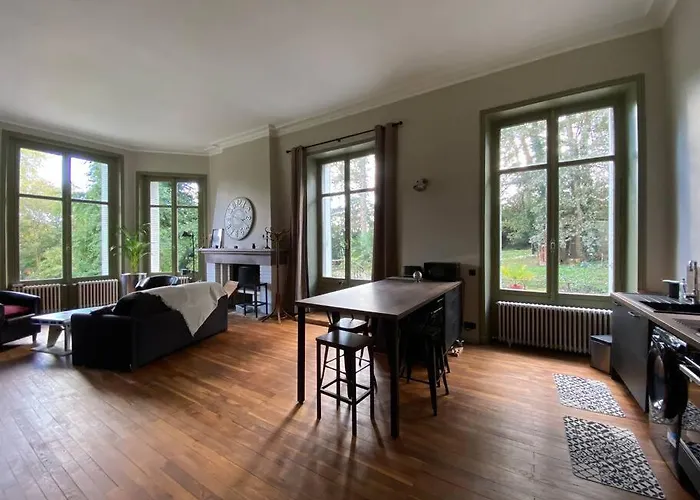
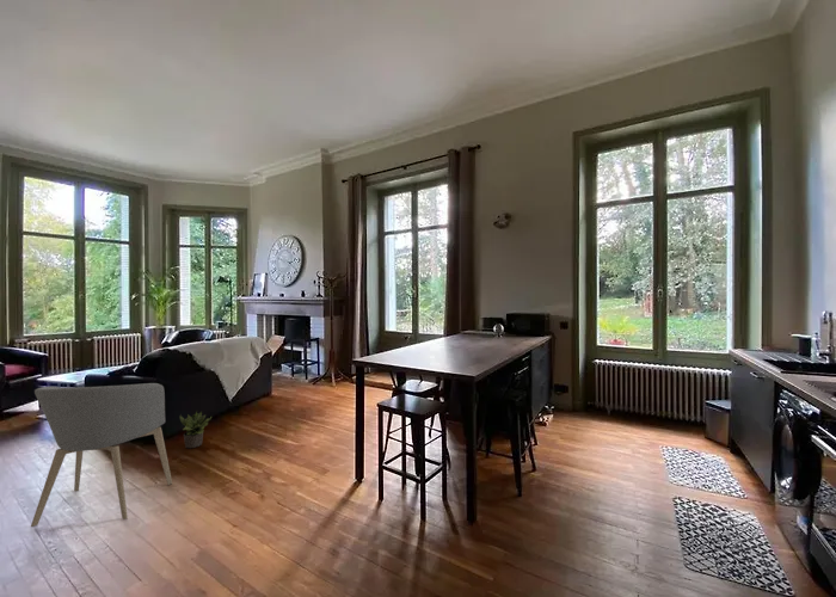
+ armchair [30,382,173,528]
+ potted plant [179,410,213,449]
